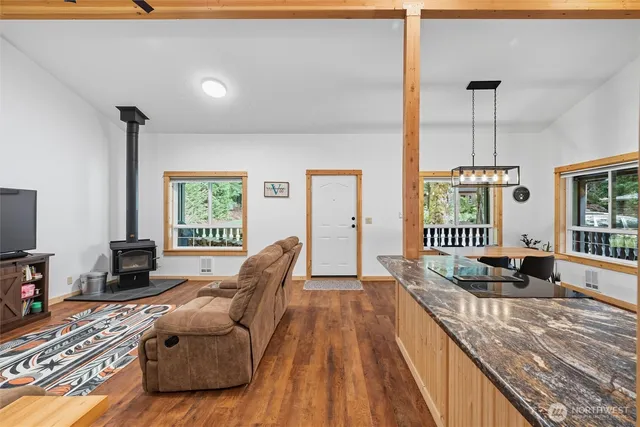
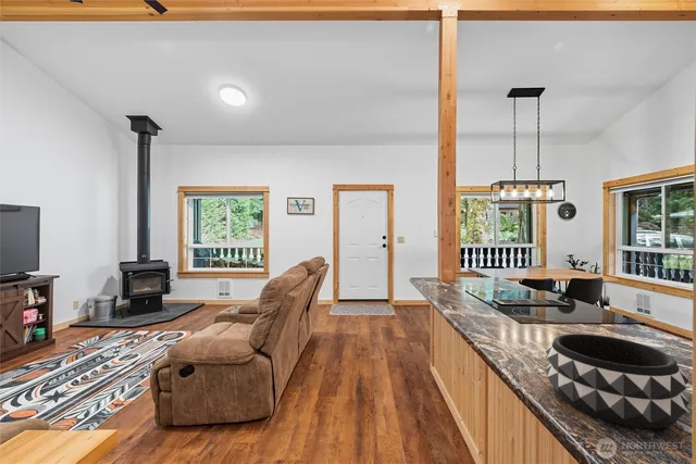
+ decorative bowl [545,333,691,429]
